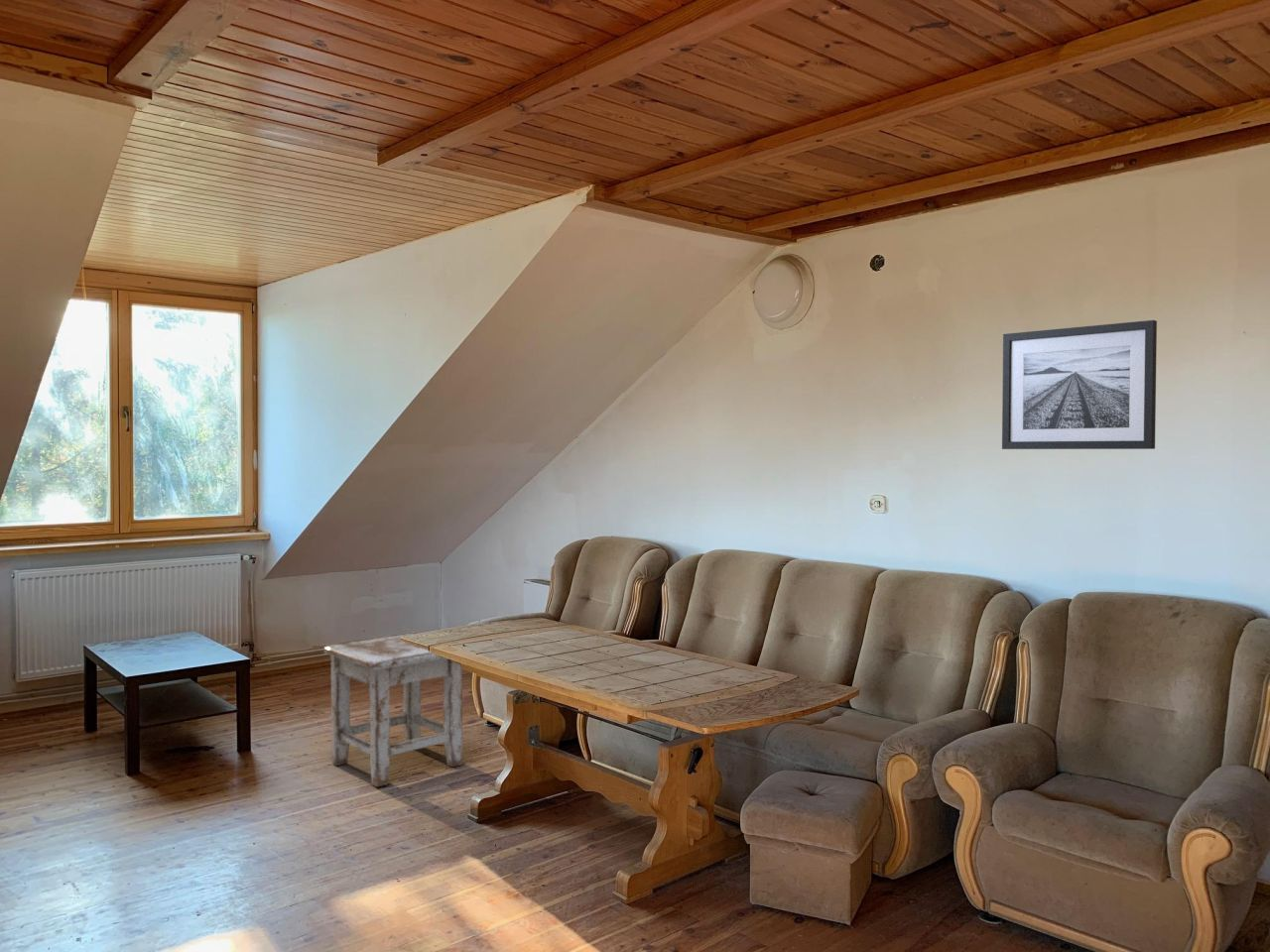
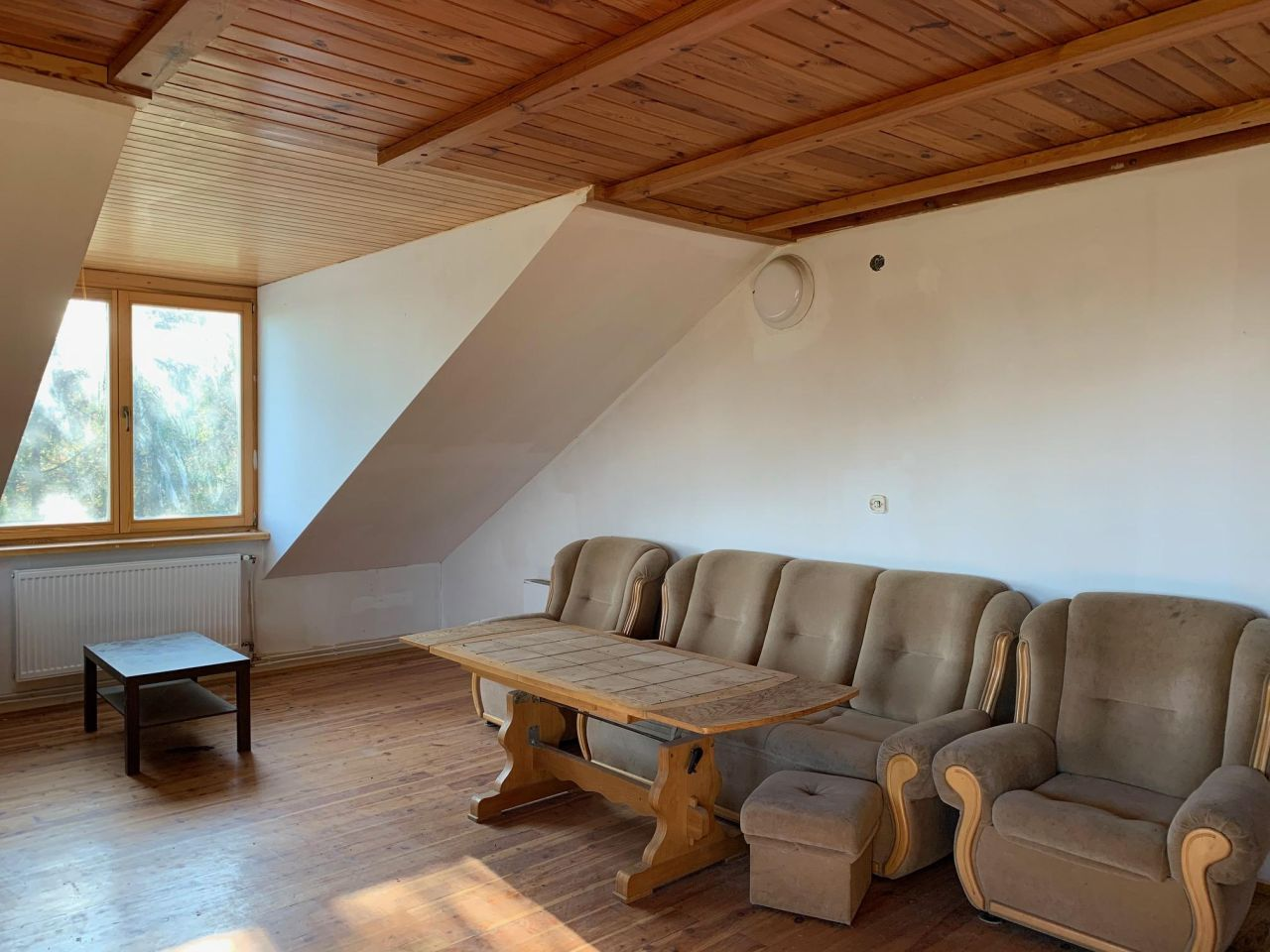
- stool [322,632,463,788]
- wall art [1001,319,1158,450]
